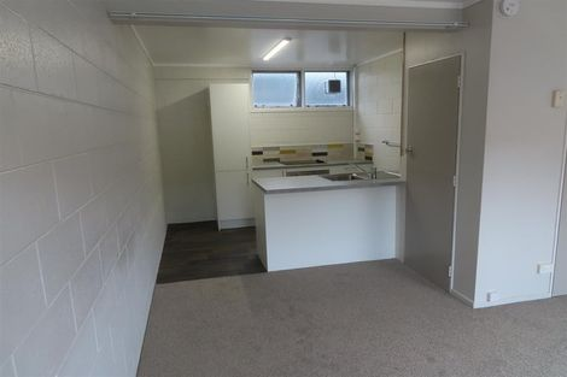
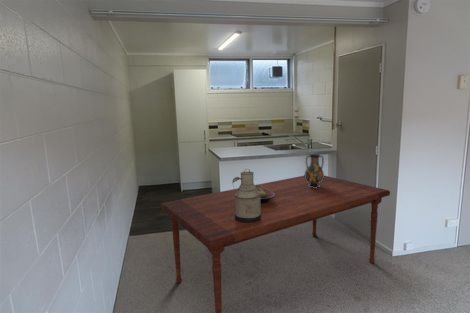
+ fruit bowl [254,184,275,203]
+ milk can [231,168,261,223]
+ vase [304,153,325,188]
+ dining table [160,175,391,313]
